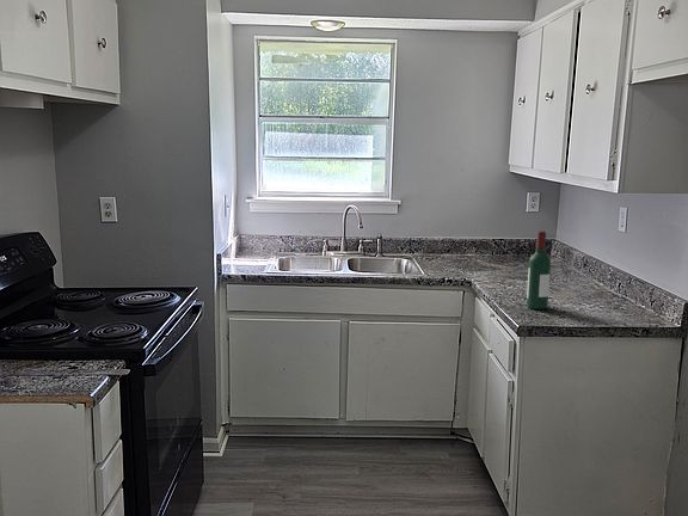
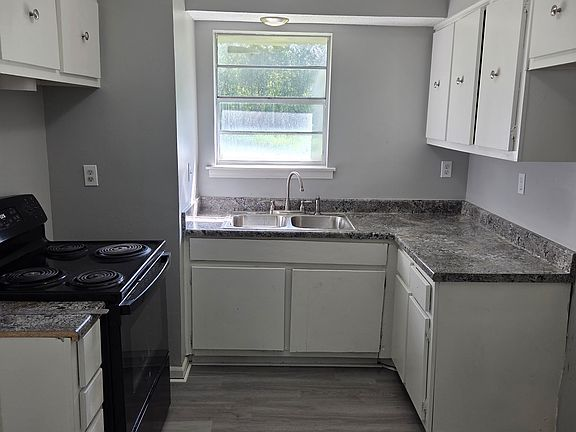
- wine bottle [526,231,552,311]
